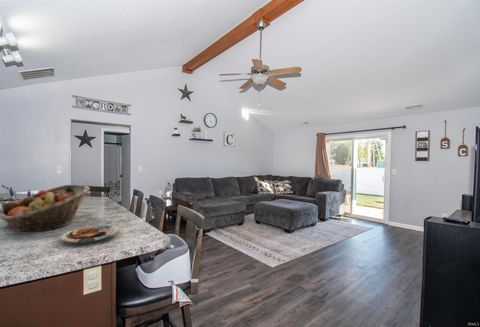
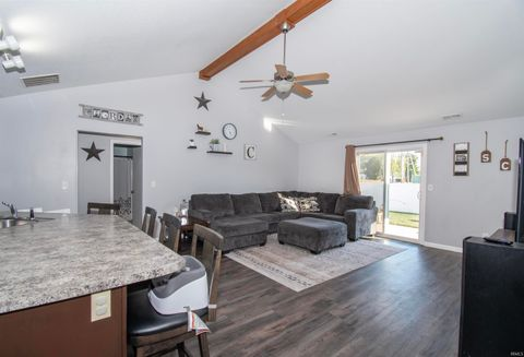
- plate [59,225,121,244]
- fruit basket [0,184,91,233]
